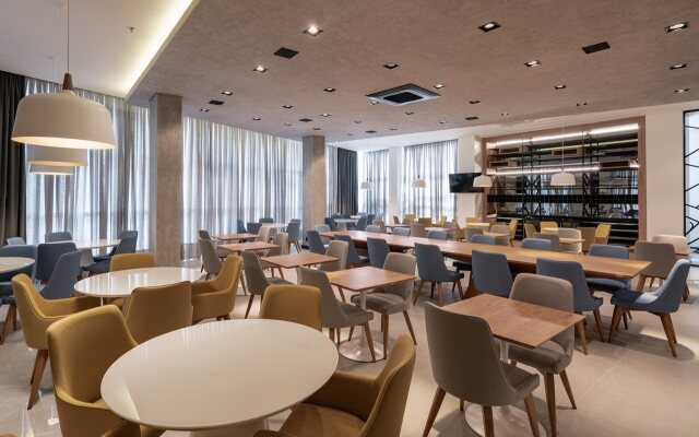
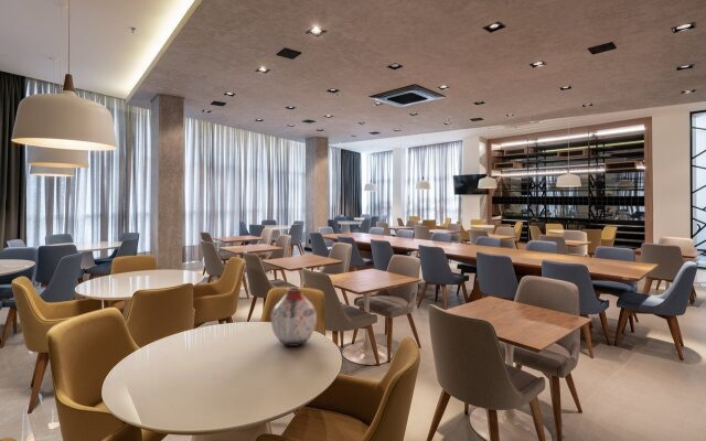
+ vase [270,287,318,347]
